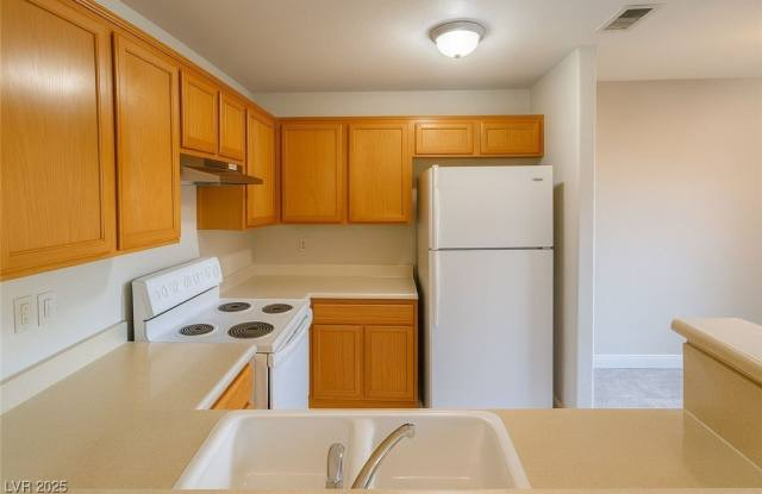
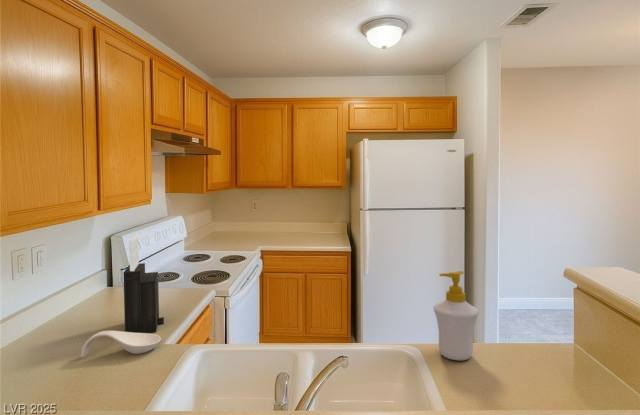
+ soap bottle [432,270,480,361]
+ knife block [122,234,165,333]
+ spoon rest [80,330,162,358]
